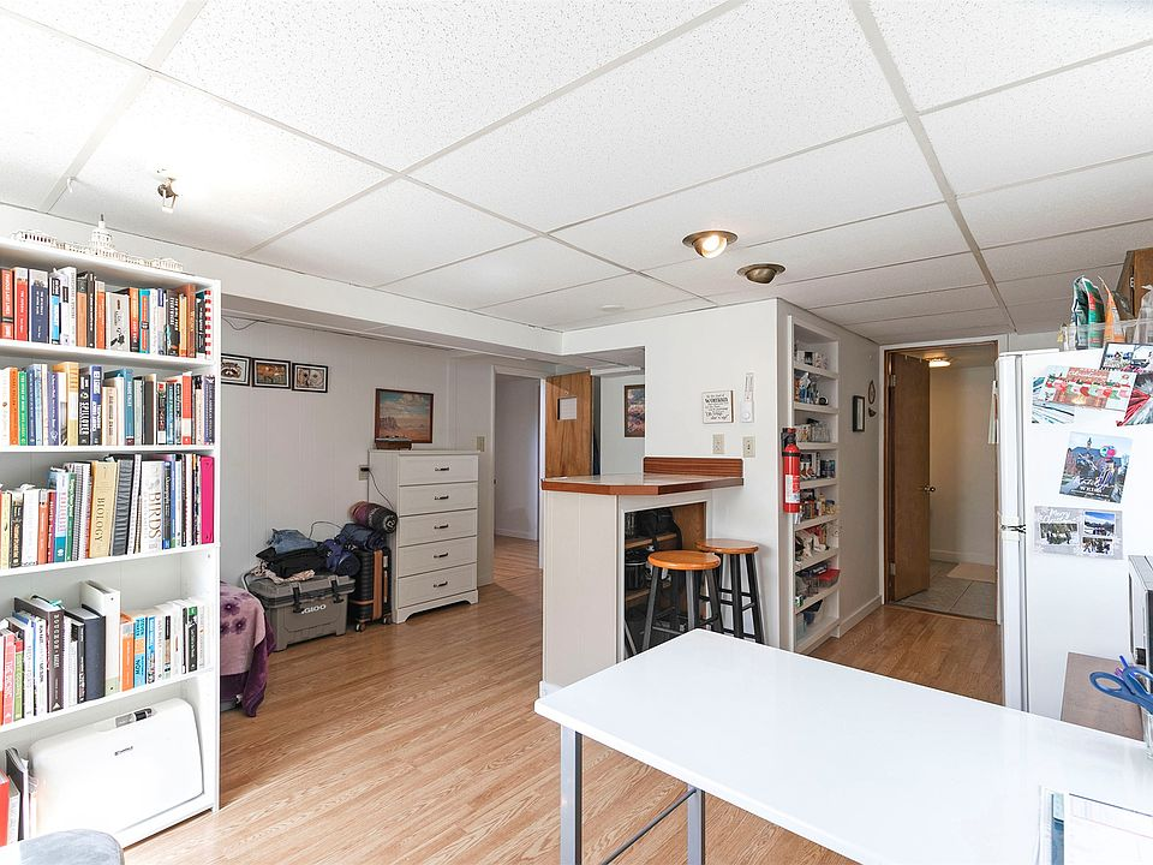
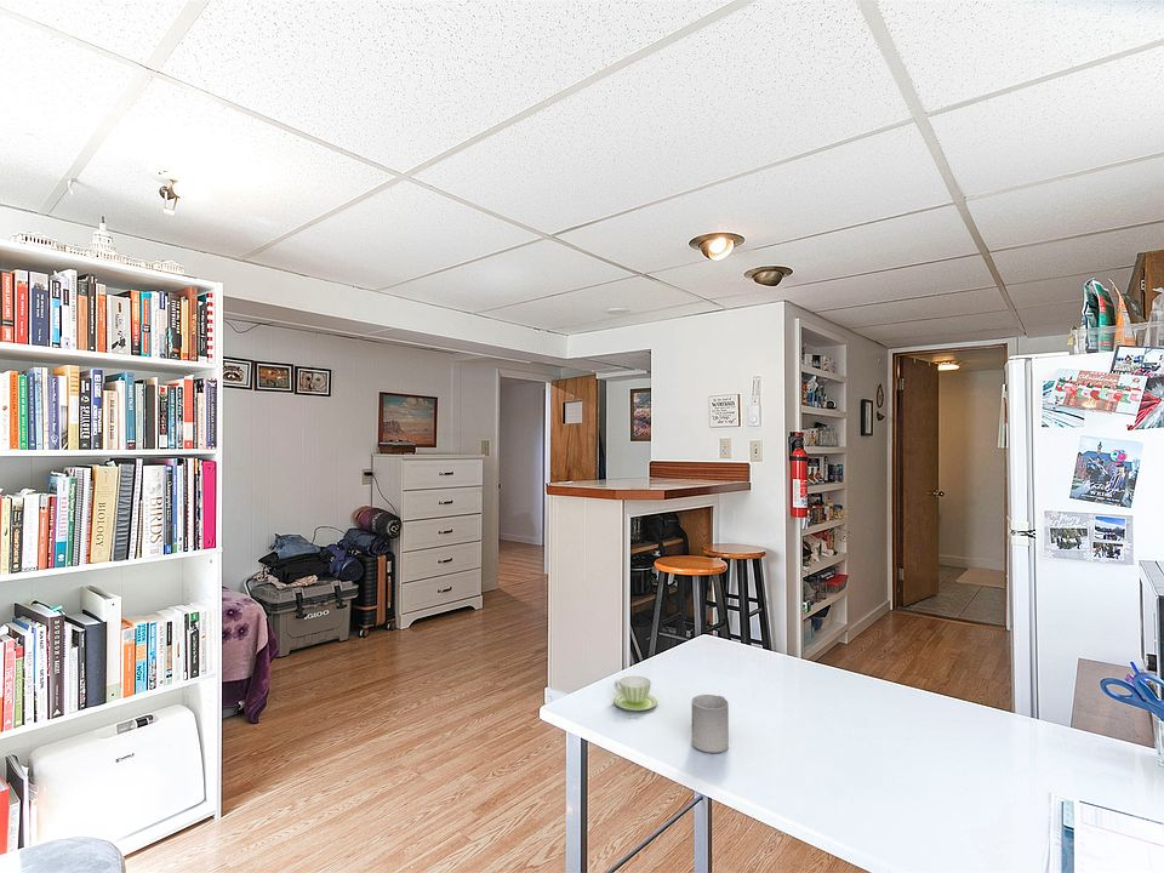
+ cup [612,675,658,712]
+ cup [691,694,730,754]
